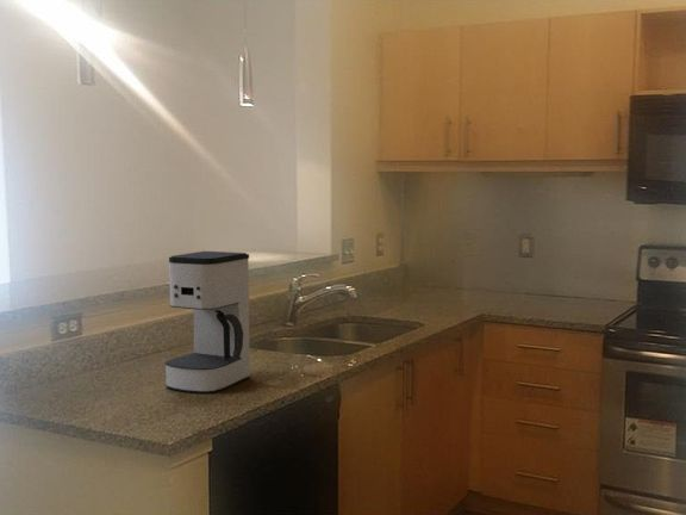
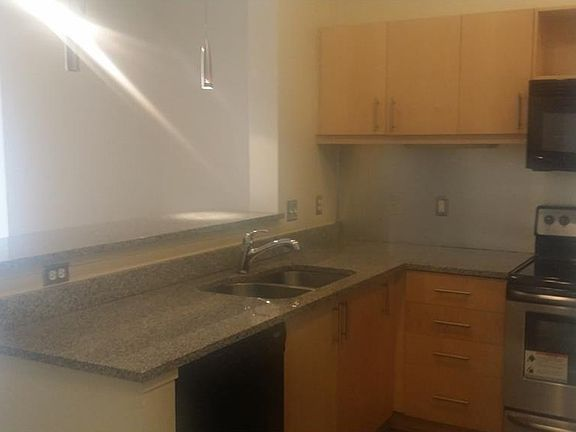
- coffee maker [164,250,251,395]
